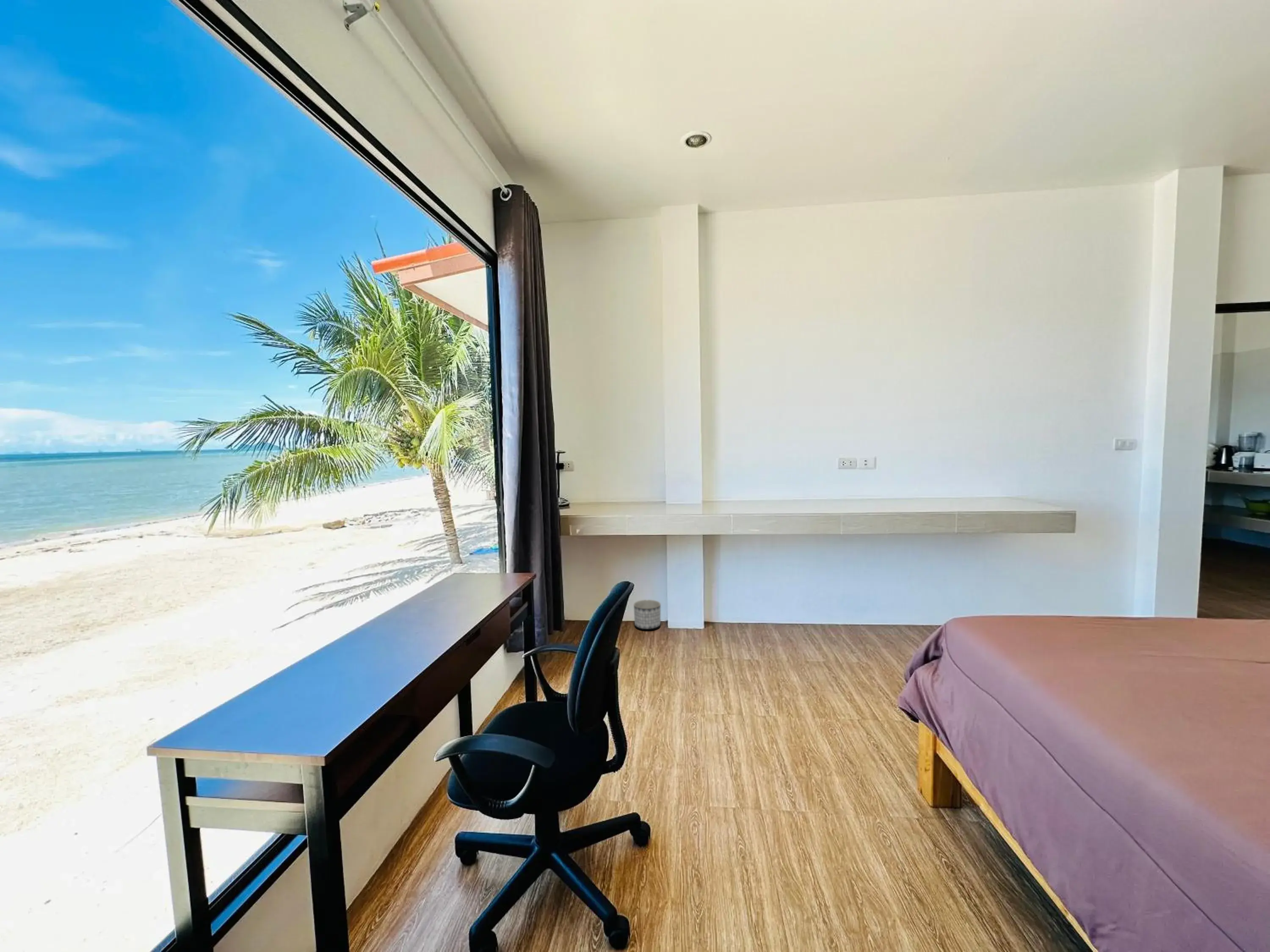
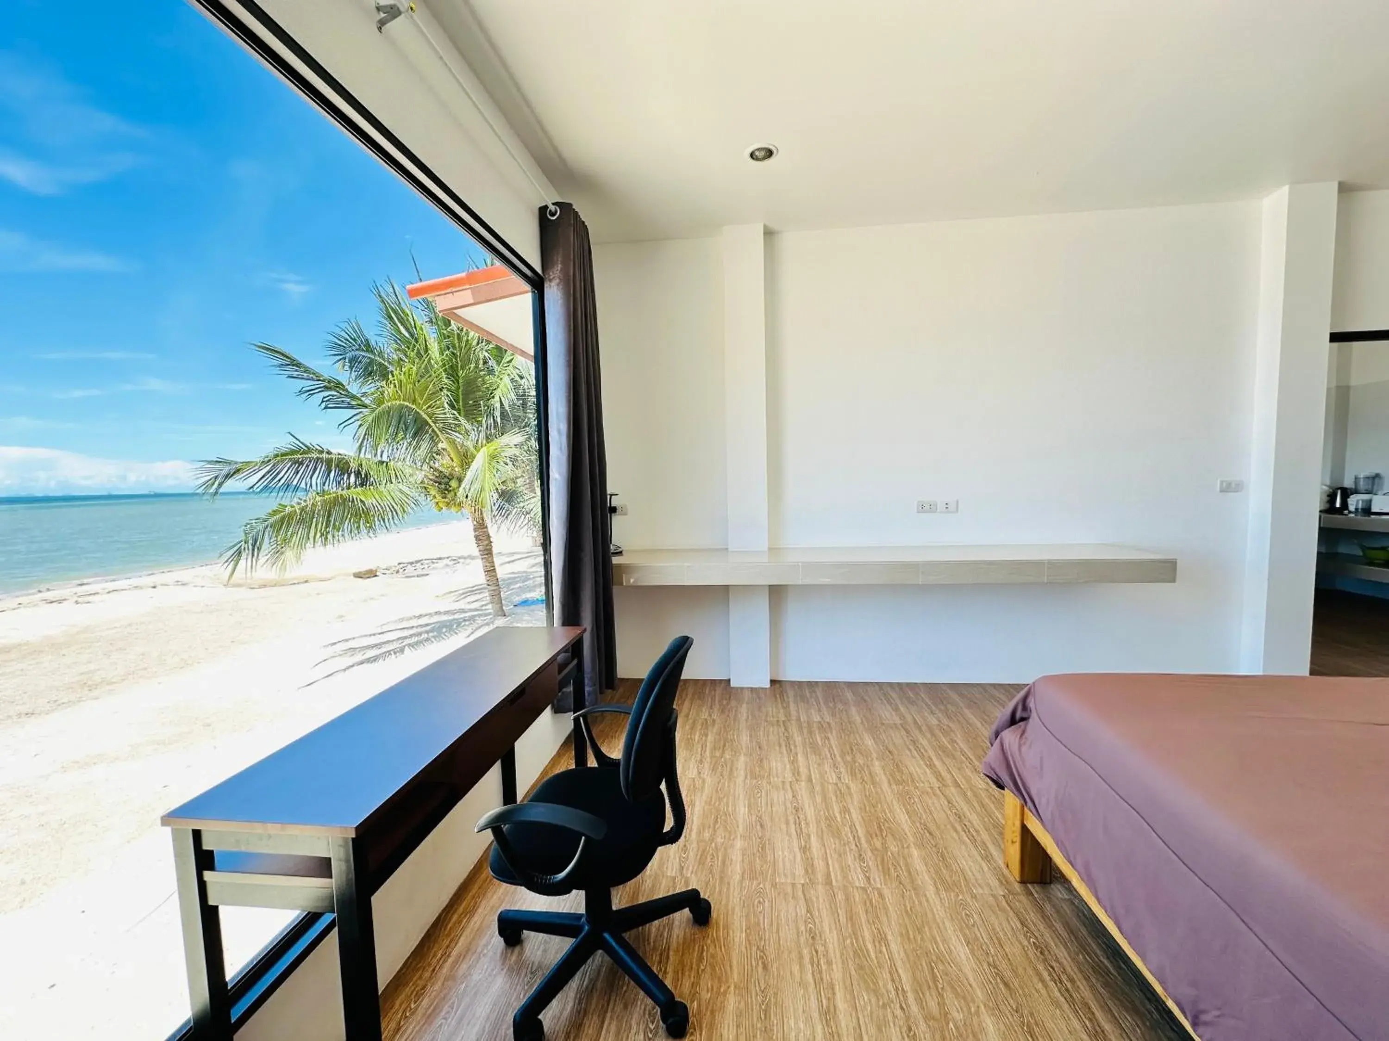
- planter [633,599,661,630]
